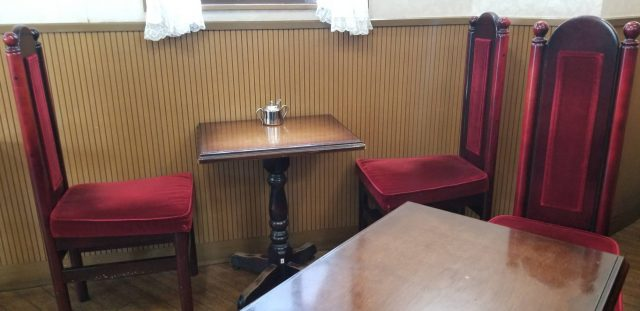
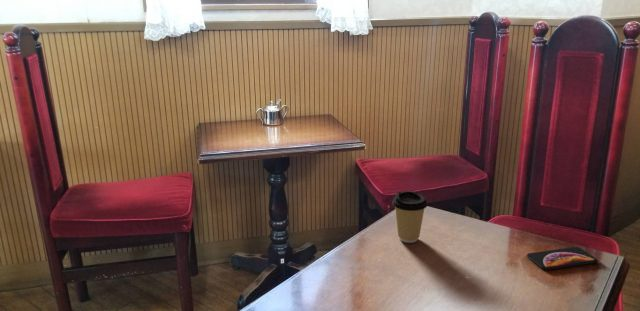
+ smartphone [526,246,599,271]
+ coffee cup [391,190,429,244]
